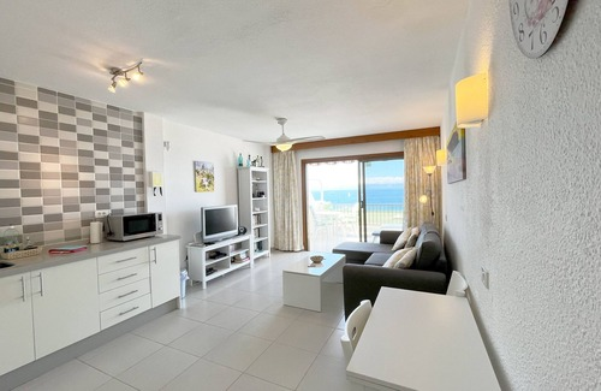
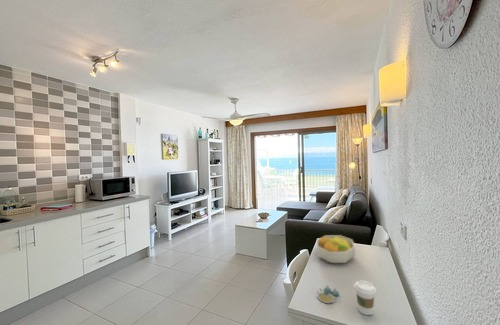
+ coffee cup [353,280,377,316]
+ fruit bowl [316,234,356,264]
+ salt and pepper shaker set [316,284,340,304]
